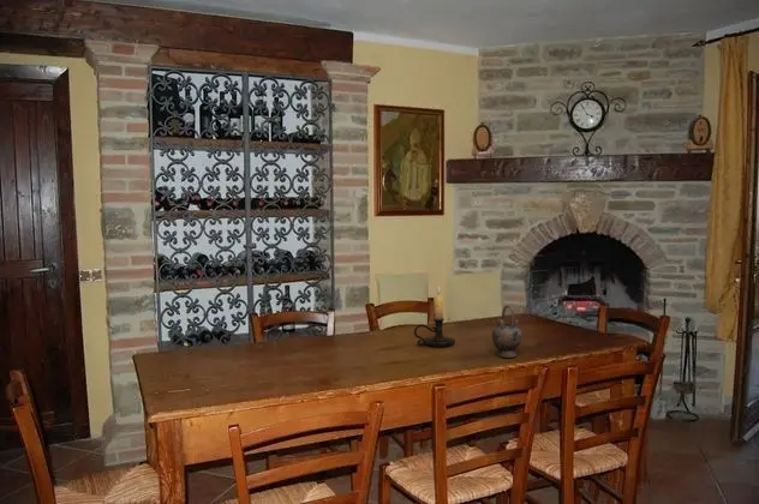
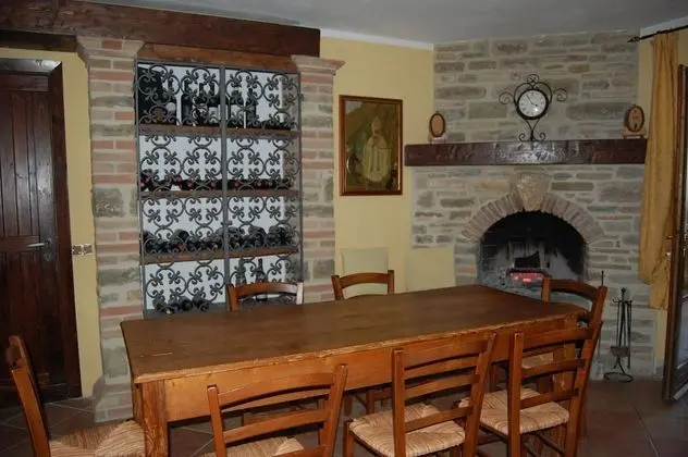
- teapot [491,304,524,359]
- candle holder [413,284,456,348]
